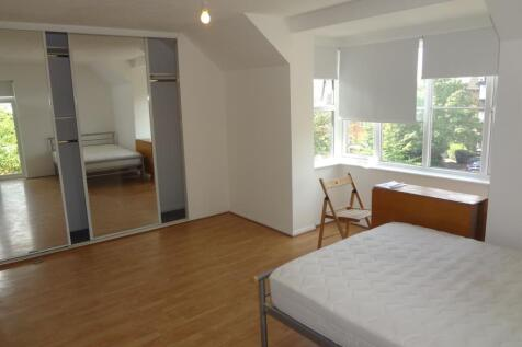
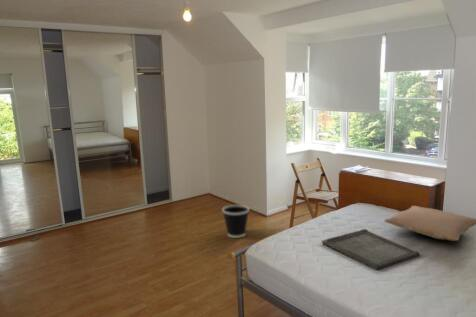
+ wastebasket [221,204,250,239]
+ pillow [383,205,476,242]
+ serving tray [321,228,421,271]
